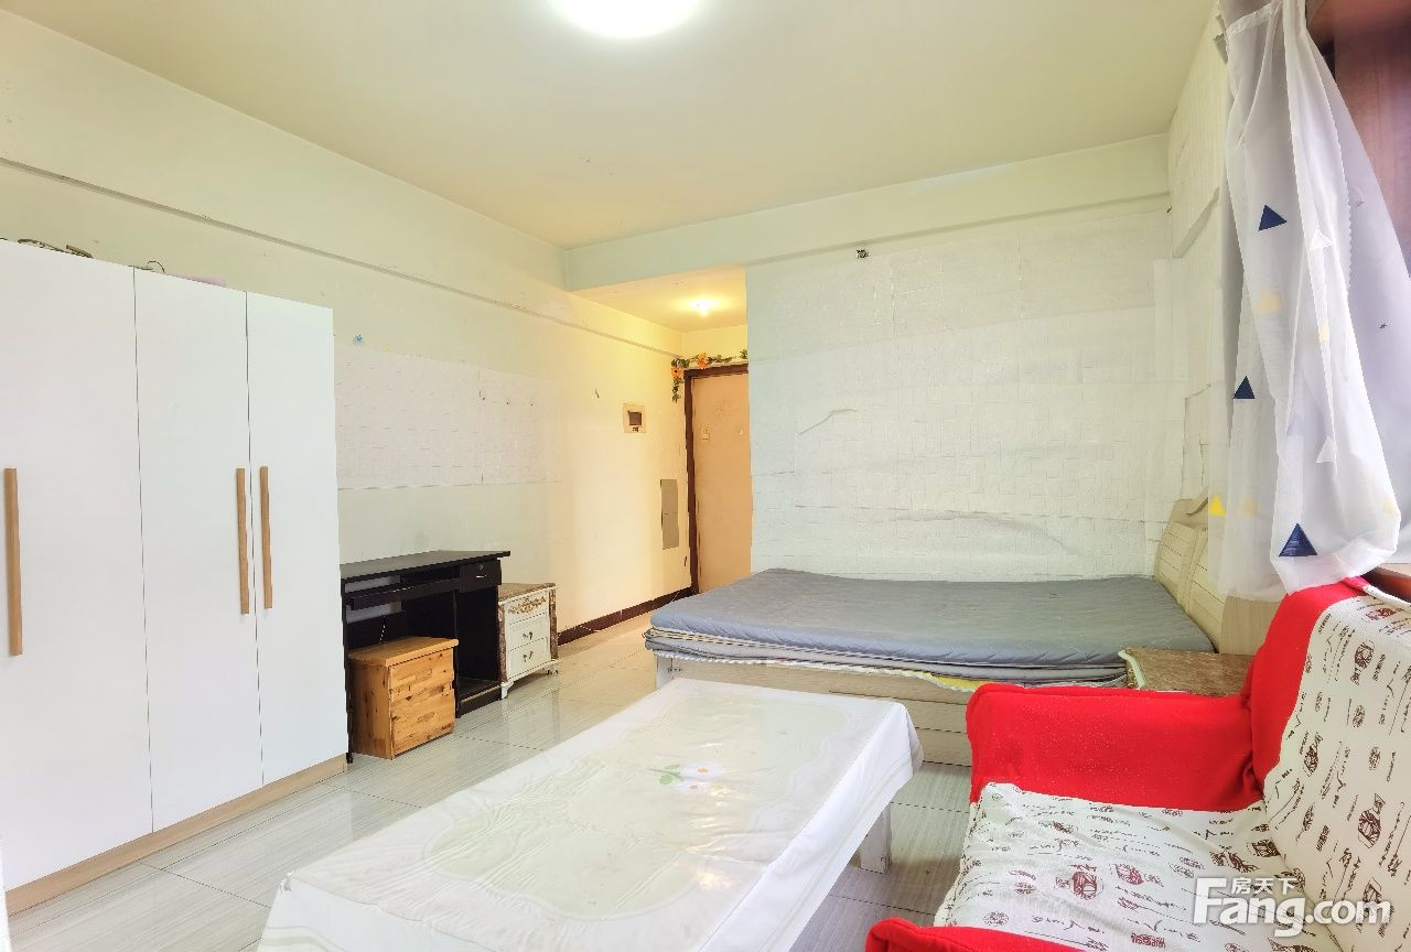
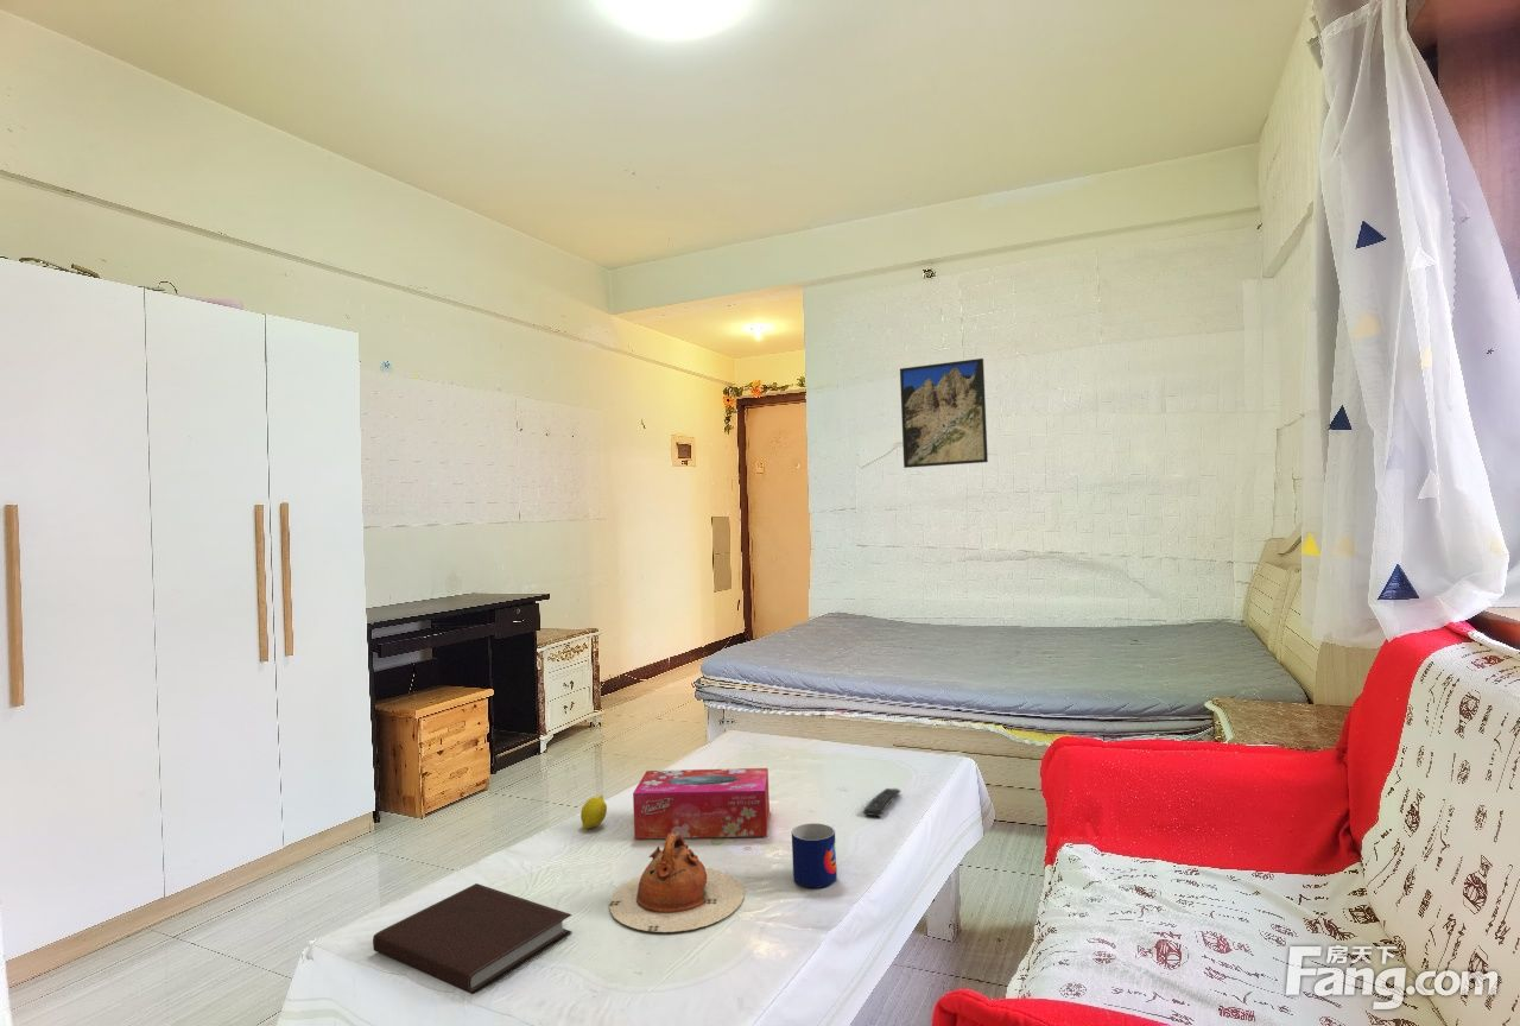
+ remote control [863,787,902,818]
+ fruit [580,794,608,830]
+ tissue box [632,767,771,840]
+ notebook [372,882,574,995]
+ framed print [899,357,989,469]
+ teapot [608,834,745,933]
+ mug [791,822,838,888]
